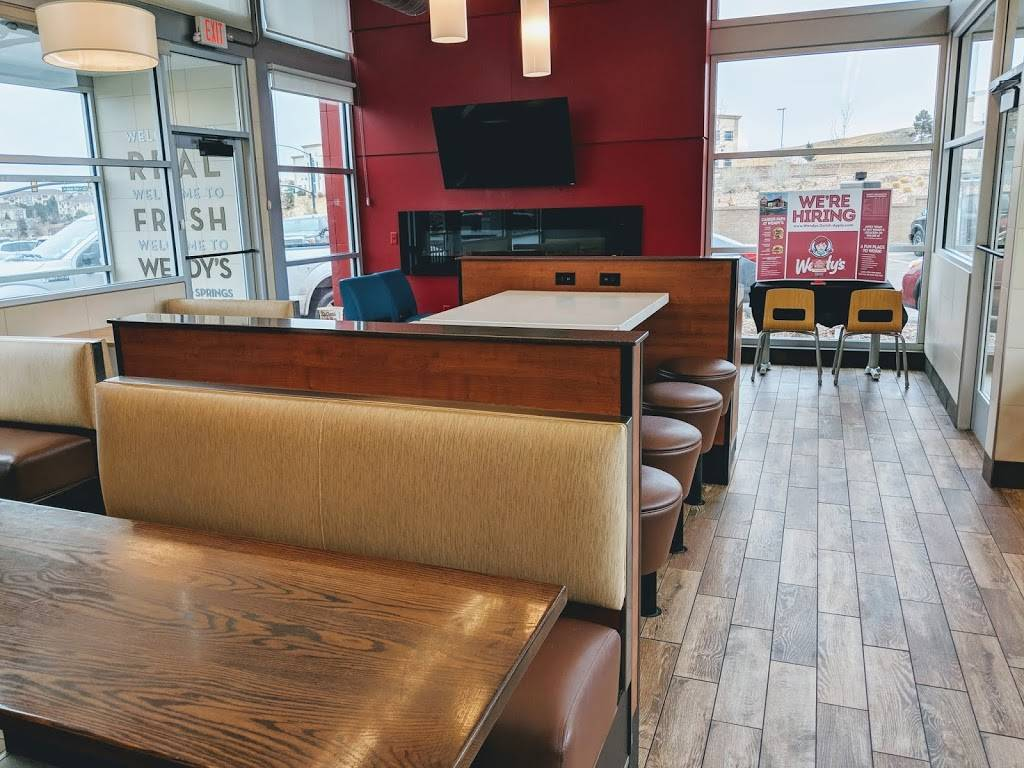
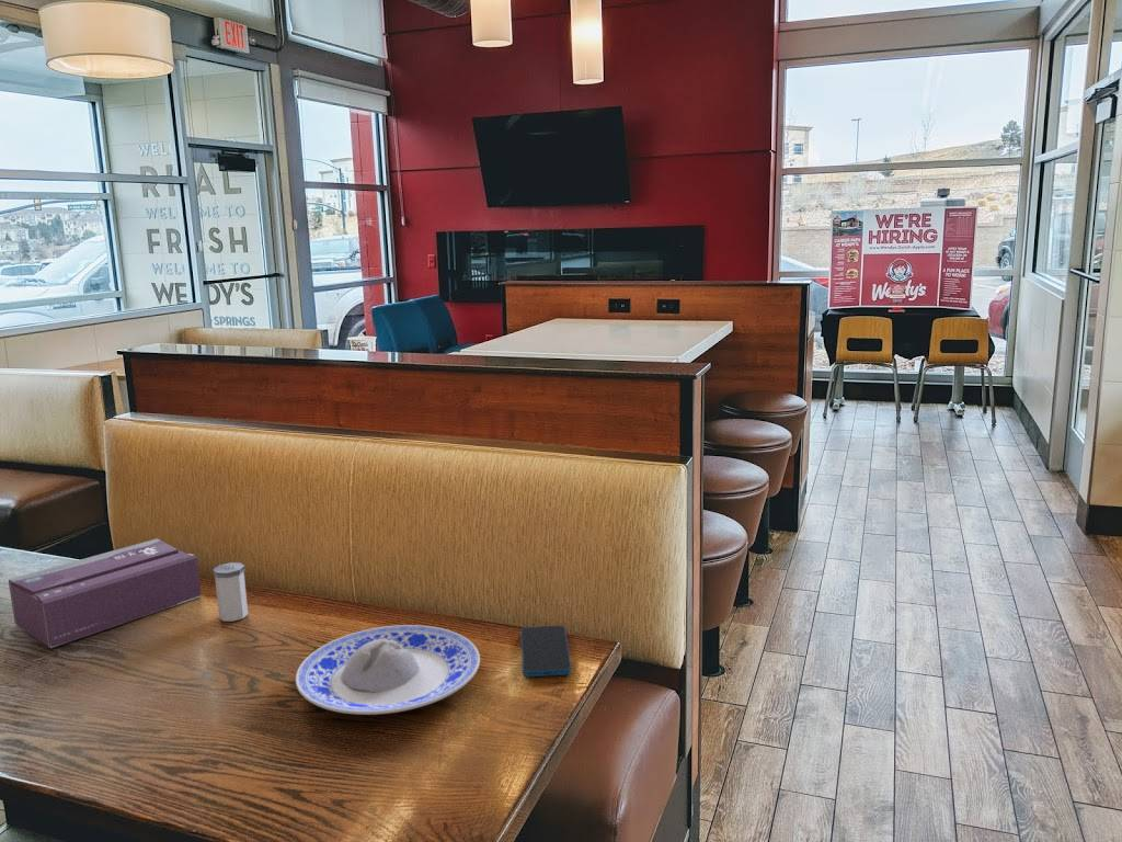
+ tissue box [8,537,202,649]
+ salt shaker [211,561,249,623]
+ smartphone [519,625,572,678]
+ plate [295,624,481,716]
